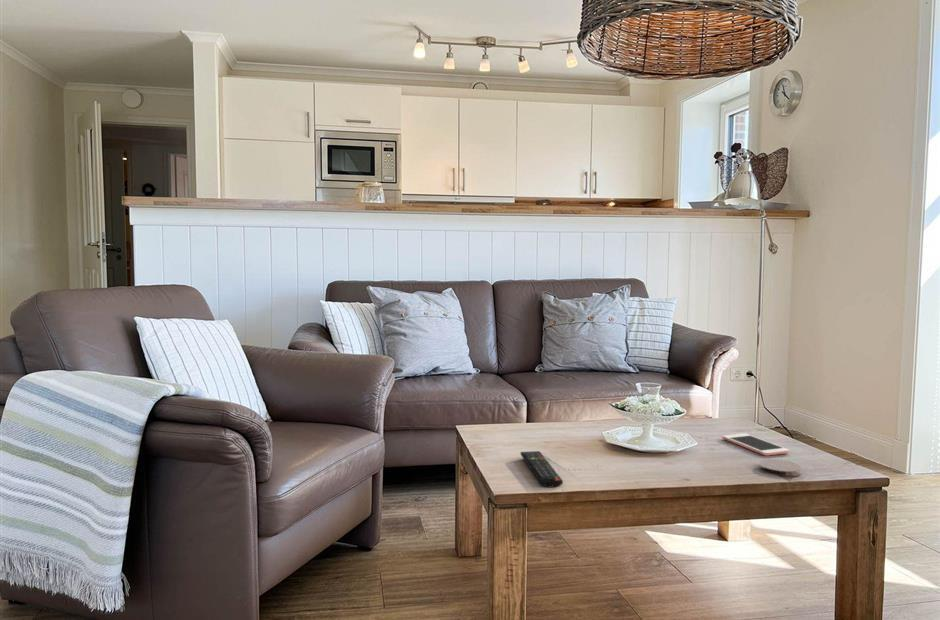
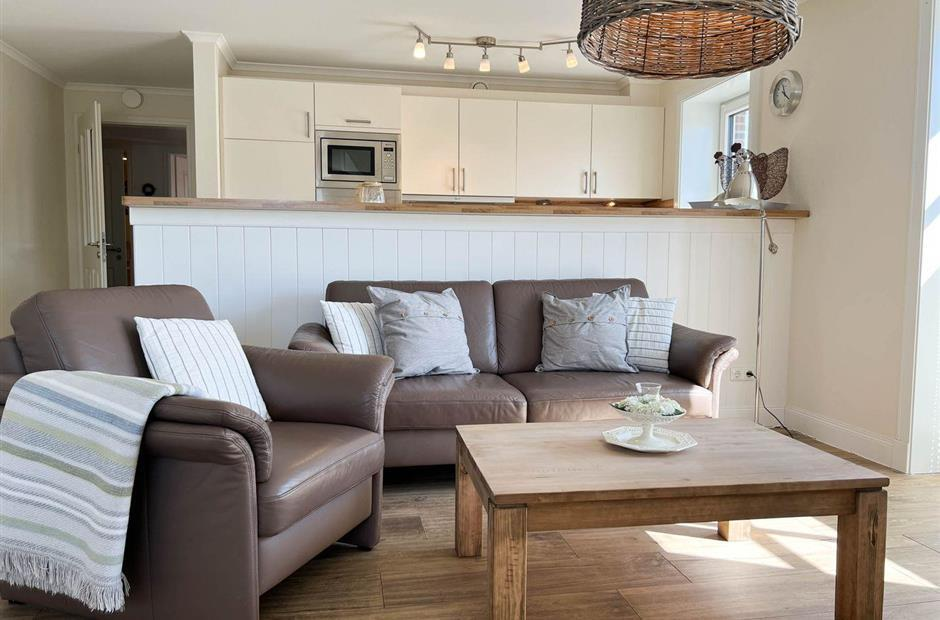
- remote control [520,450,564,489]
- coaster [758,458,802,478]
- cell phone [721,432,790,457]
